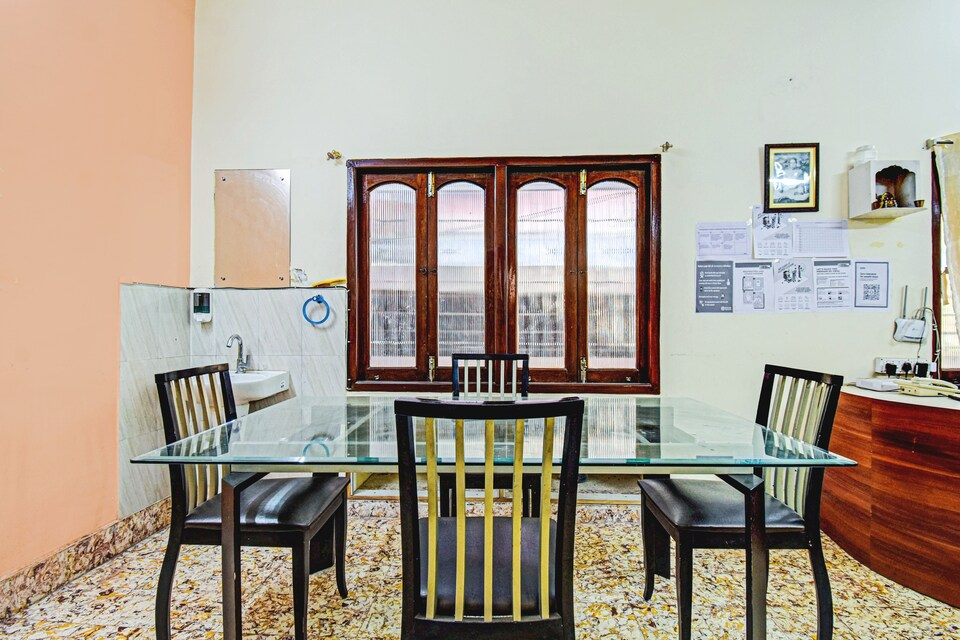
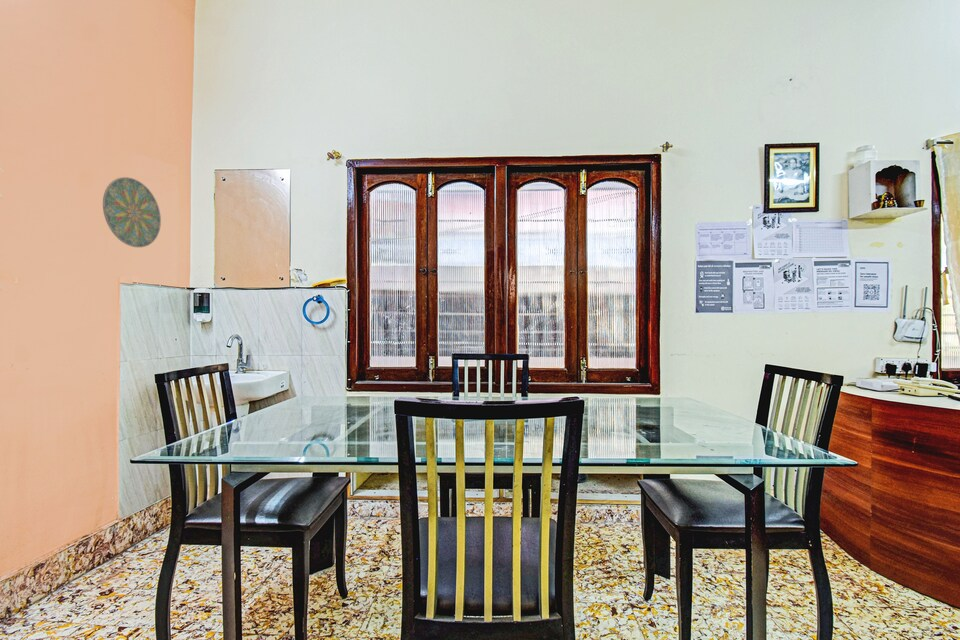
+ decorative plate [102,176,162,248]
